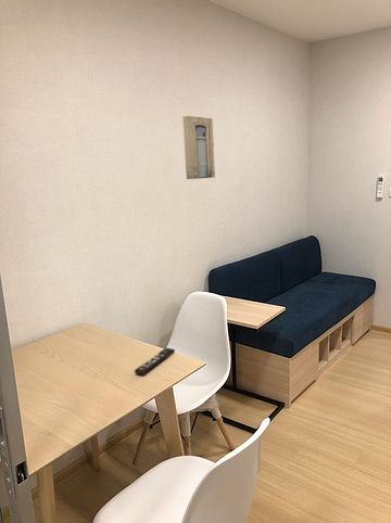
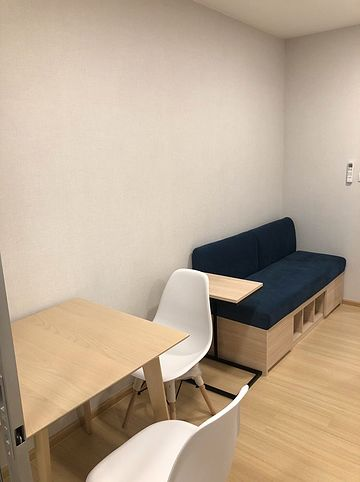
- wall art [181,115,216,180]
- remote control [134,347,176,375]
